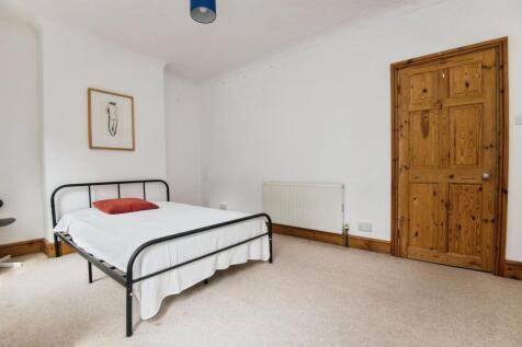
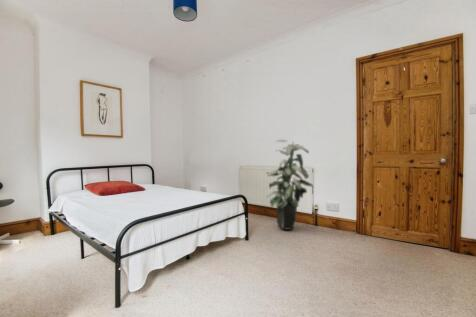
+ indoor plant [265,139,314,231]
